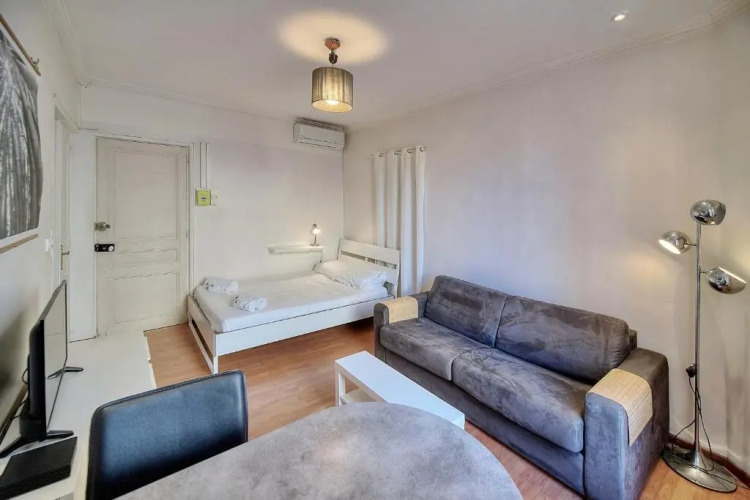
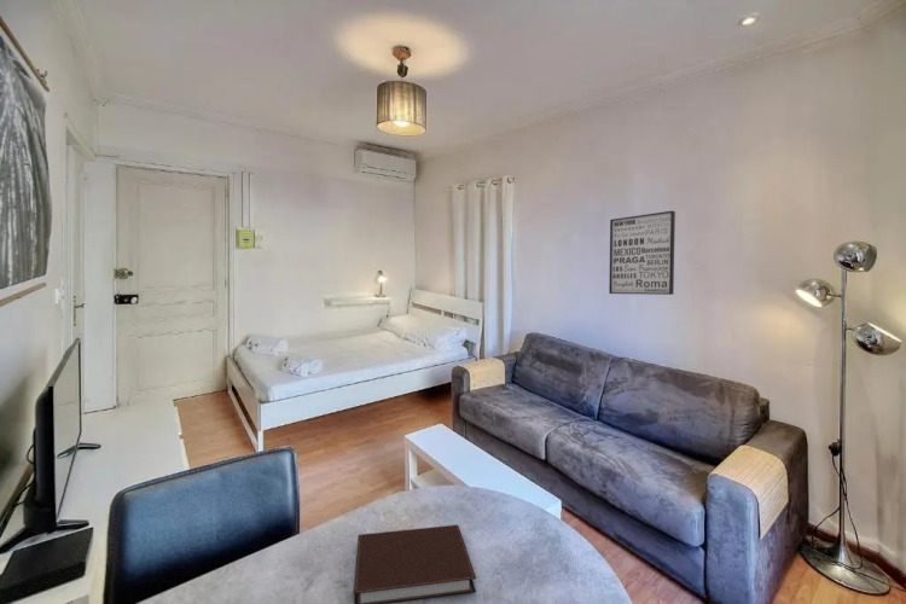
+ notebook [353,524,477,604]
+ wall art [608,209,676,296]
